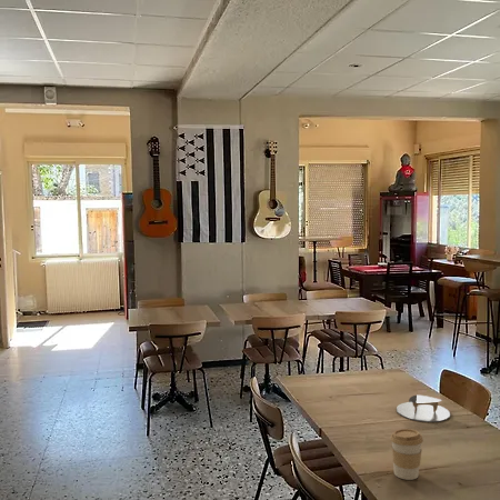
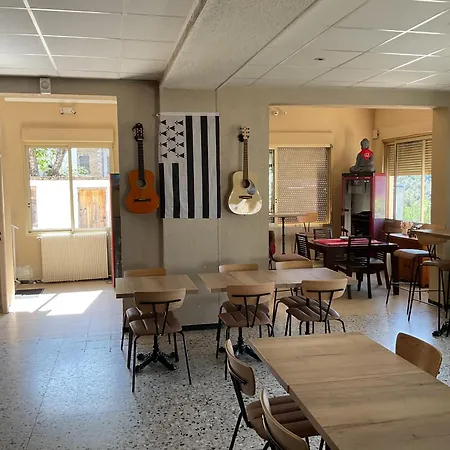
- coffee cup [389,428,424,481]
- napkin holder [396,394,451,423]
